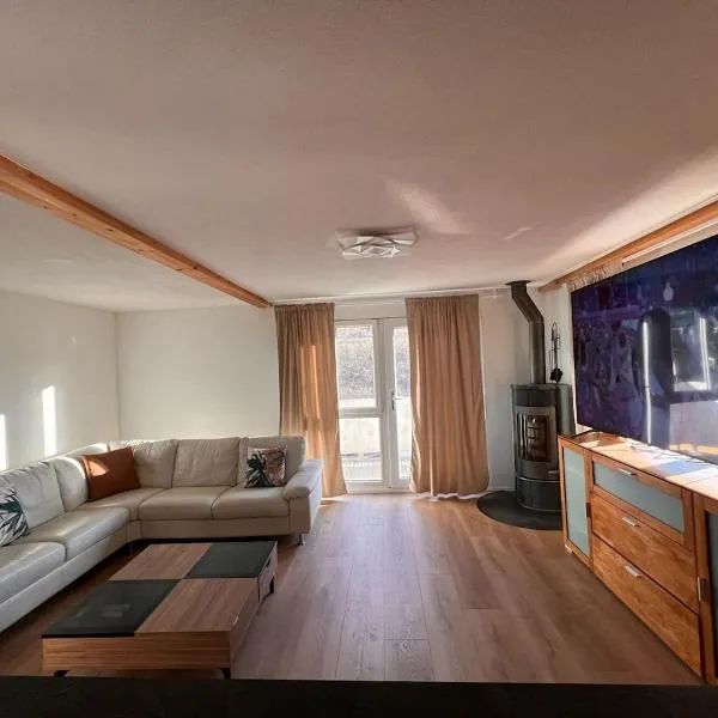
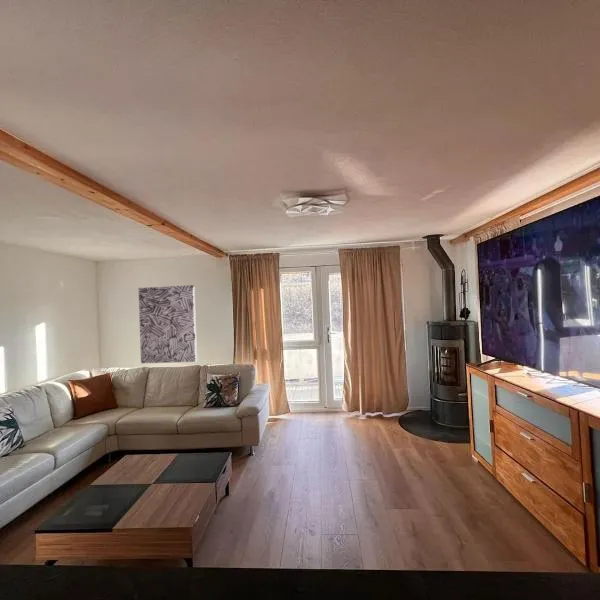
+ wall art [138,284,198,364]
